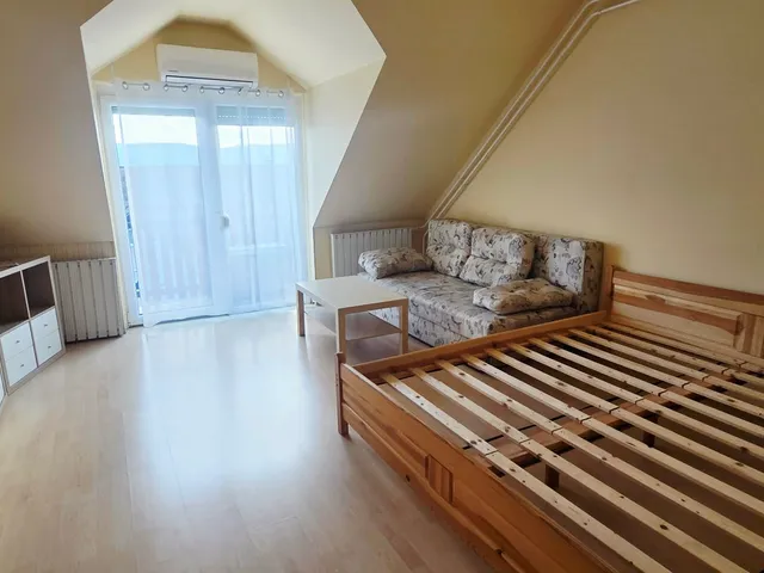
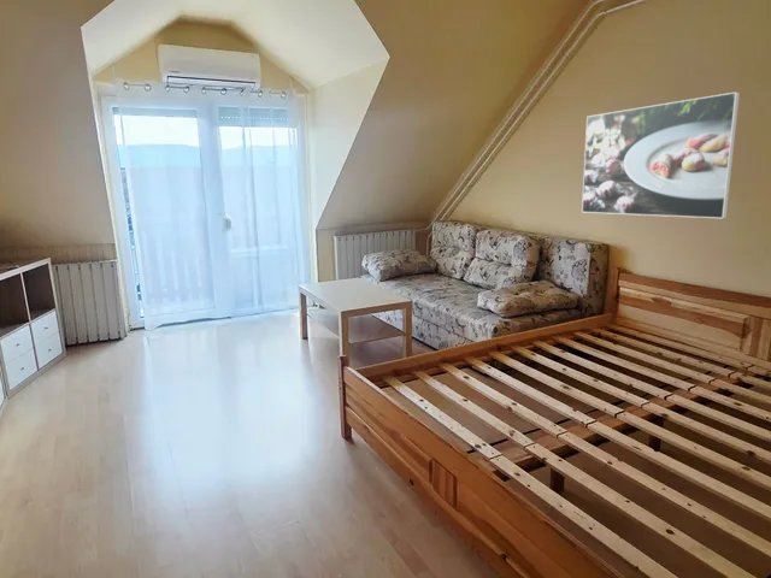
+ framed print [581,90,741,219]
